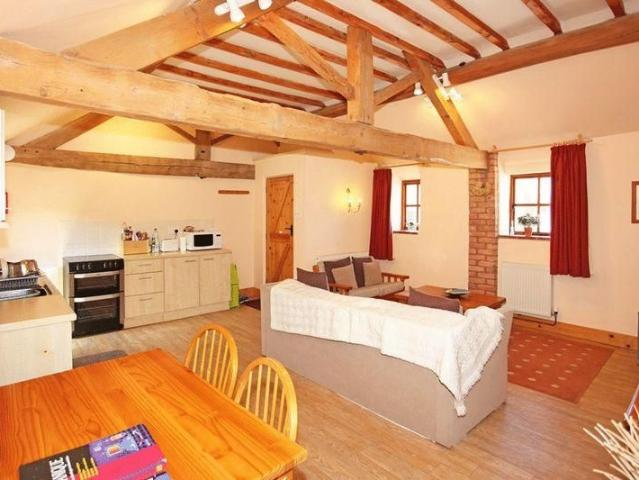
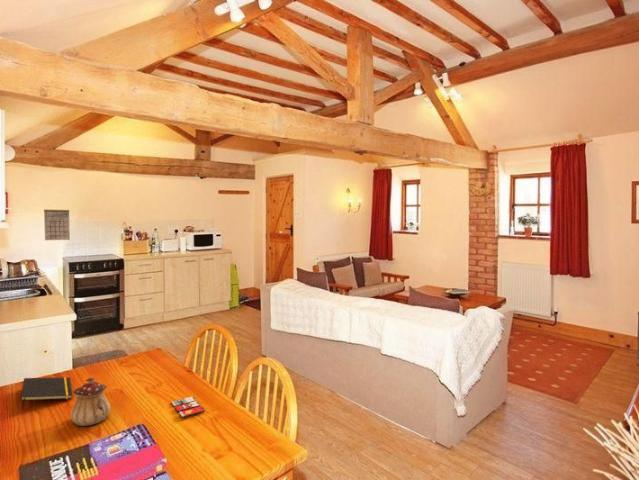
+ calendar [43,203,71,241]
+ notepad [20,376,73,411]
+ teapot [70,377,111,427]
+ smartphone [170,396,206,418]
